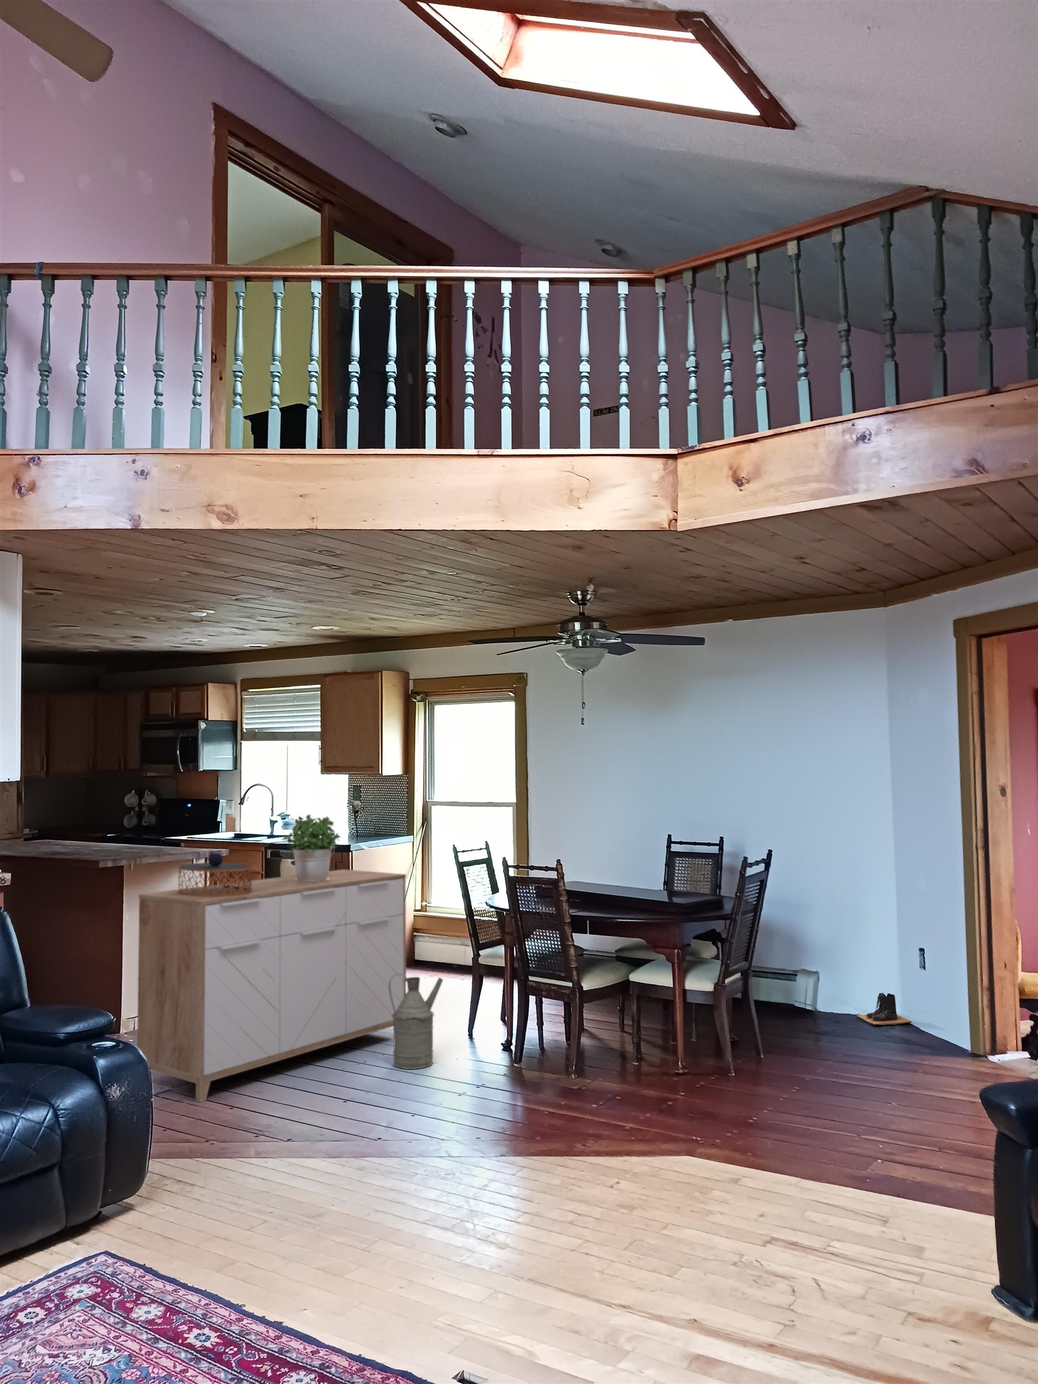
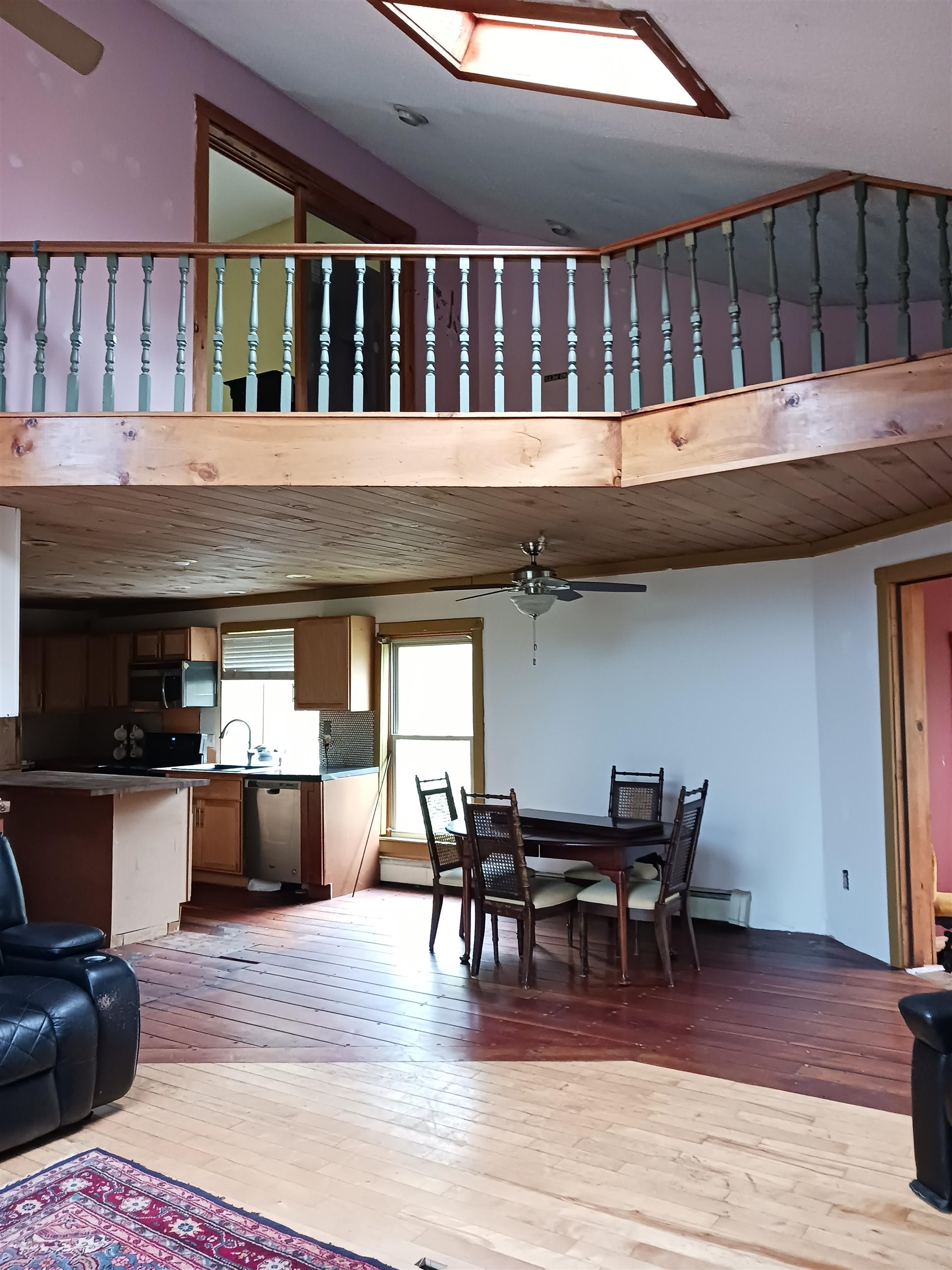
- potted plant [281,814,341,882]
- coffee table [178,851,252,897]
- sideboard [136,869,407,1103]
- boots [856,993,913,1025]
- watering can [389,973,444,1070]
